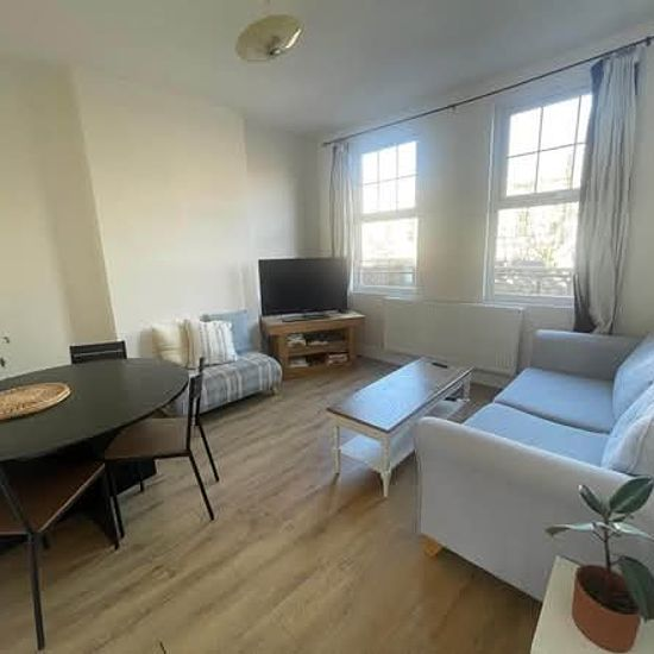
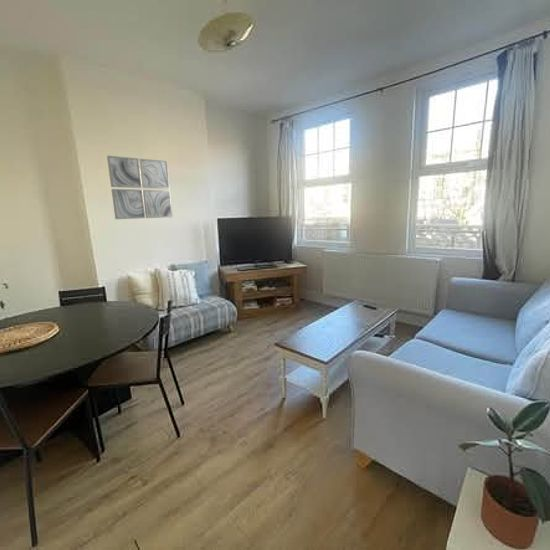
+ wall art [106,155,174,220]
